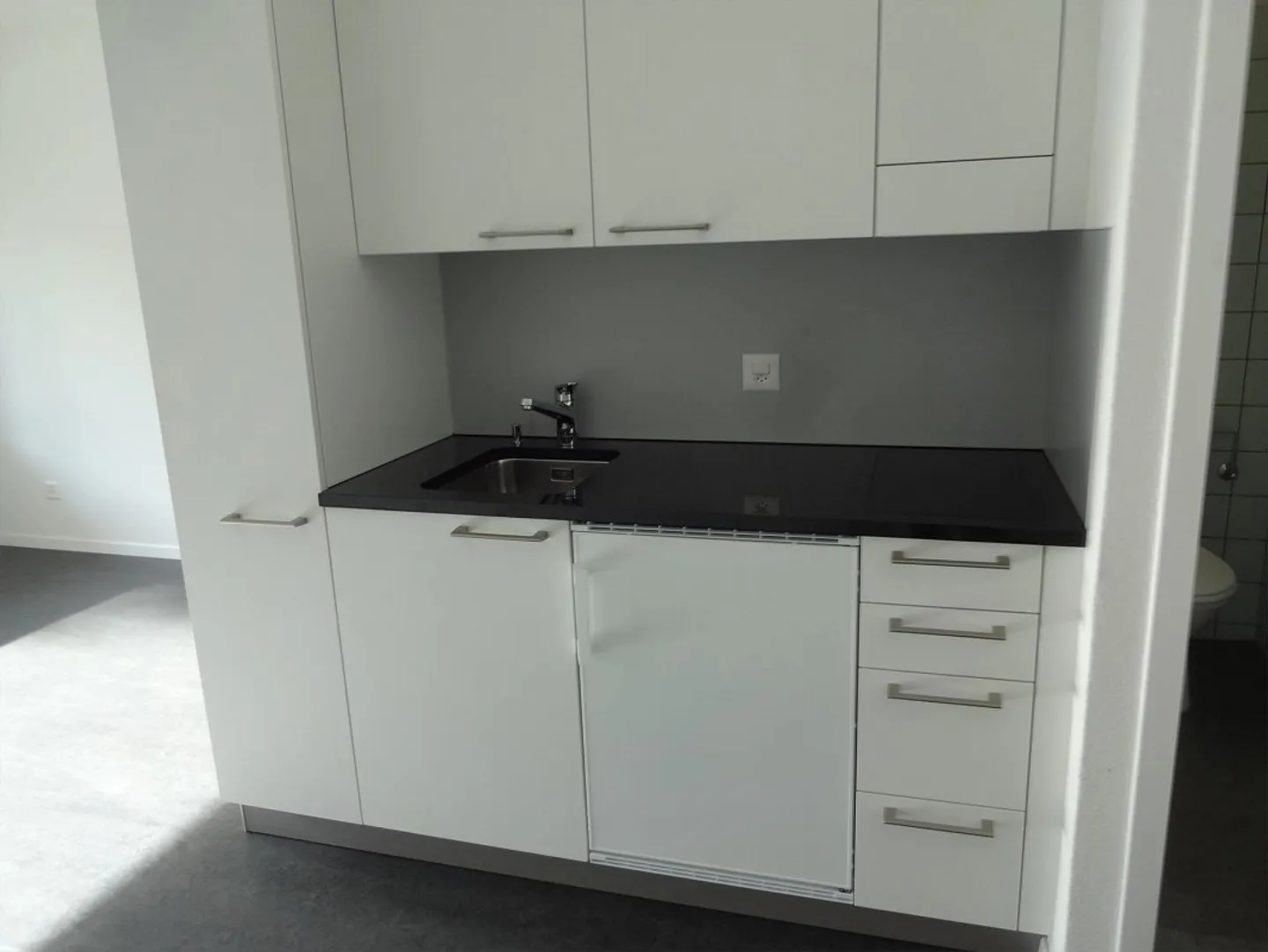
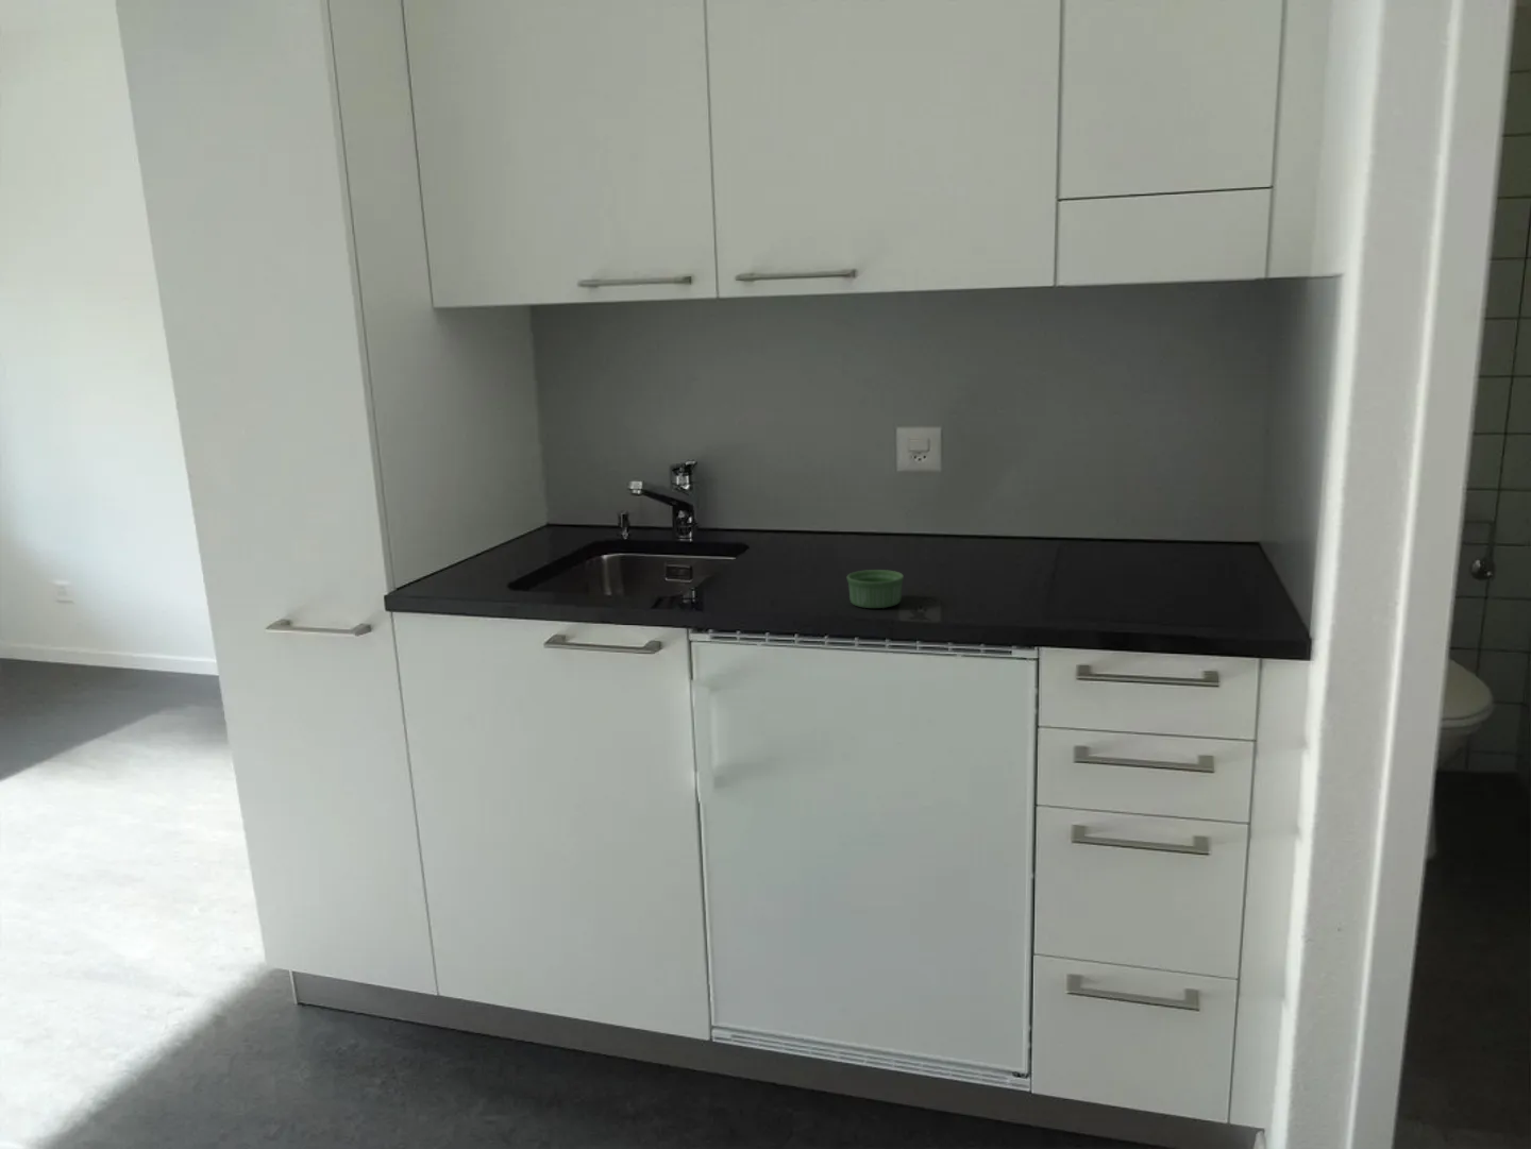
+ ramekin [846,568,904,610]
